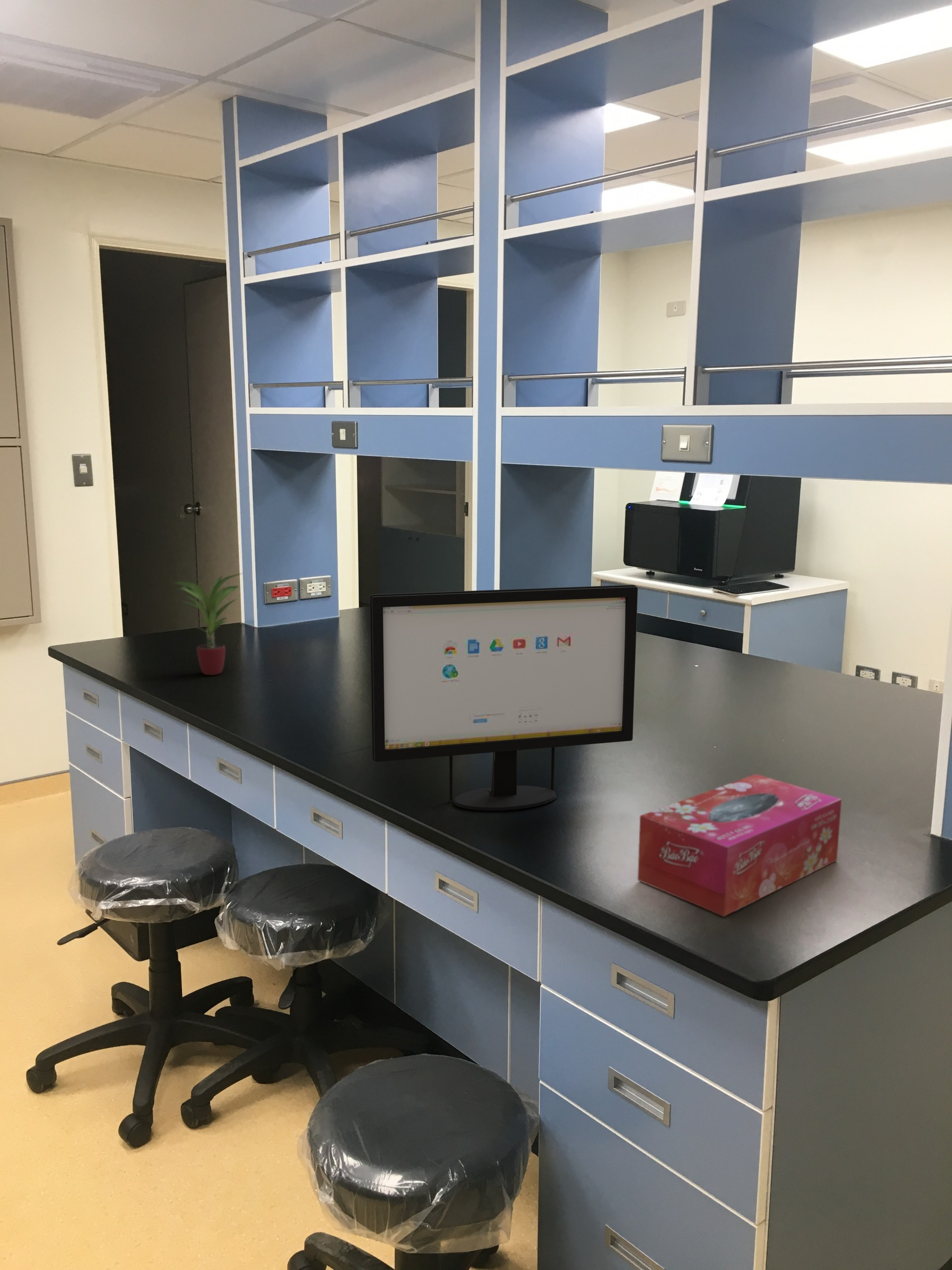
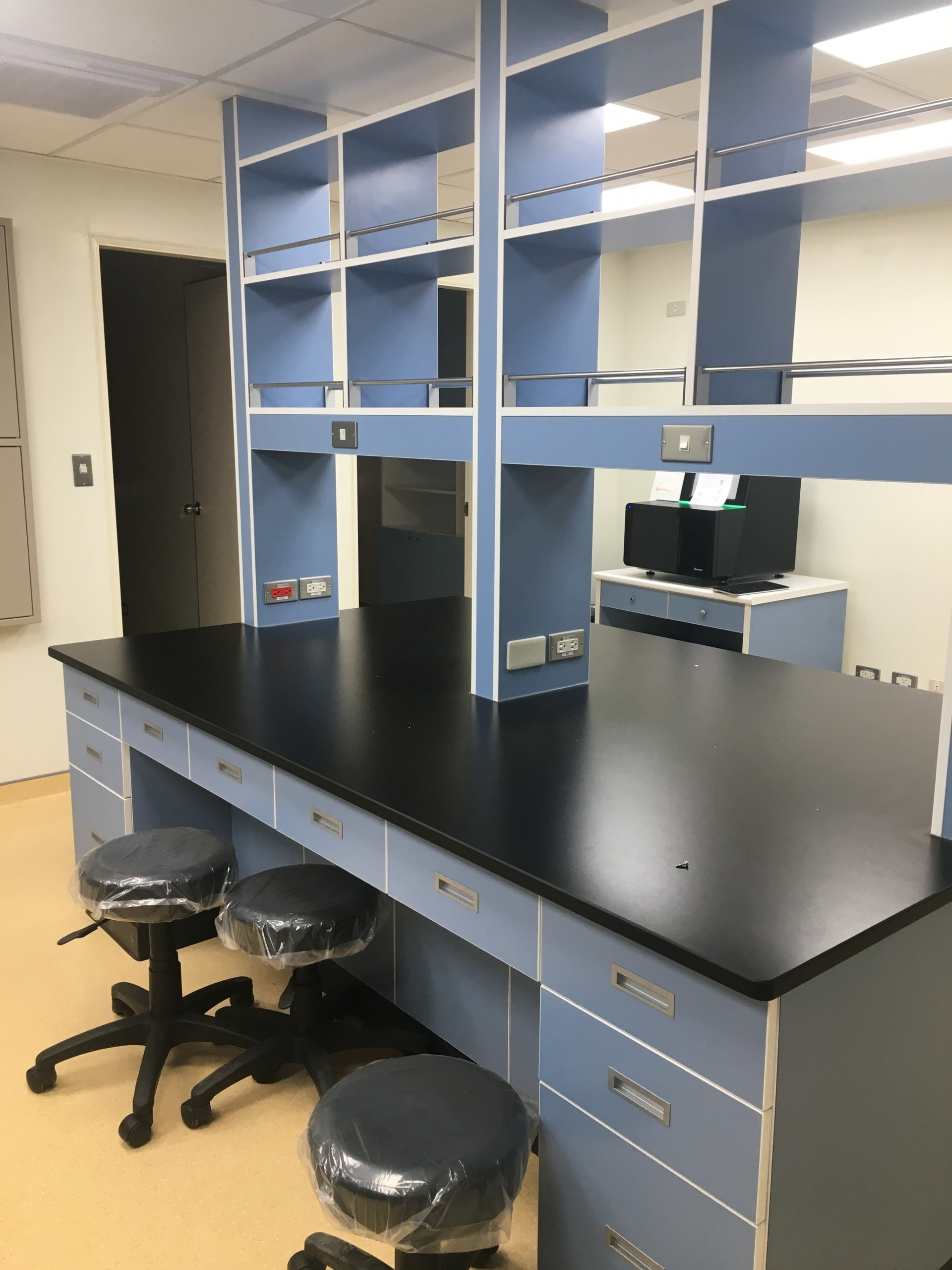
- tissue box [637,773,842,917]
- potted plant [171,572,244,676]
- computer monitor [369,584,638,811]
